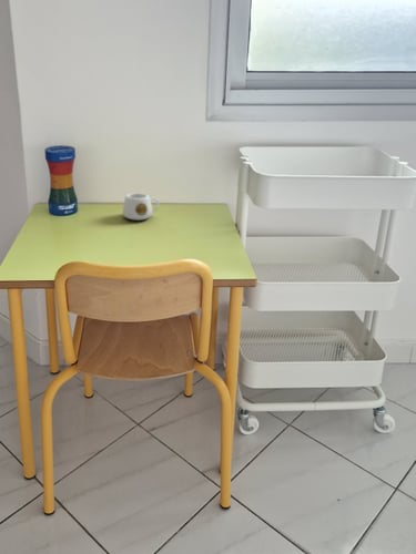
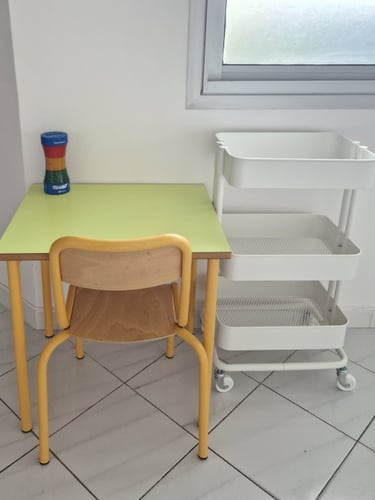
- mug [122,192,161,222]
